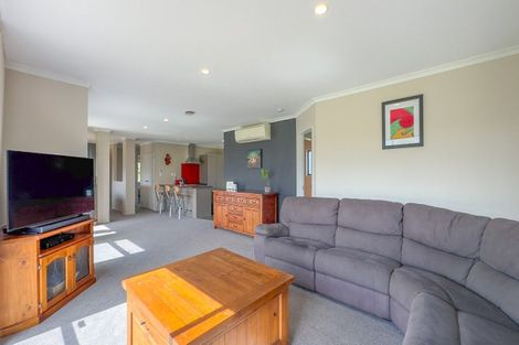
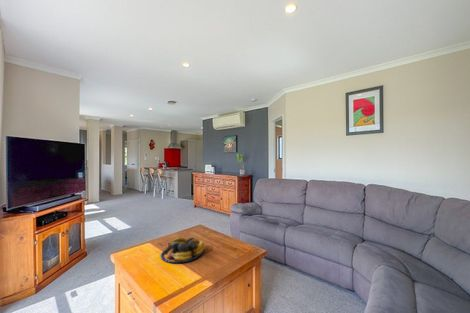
+ fruit bowl [160,236,205,264]
